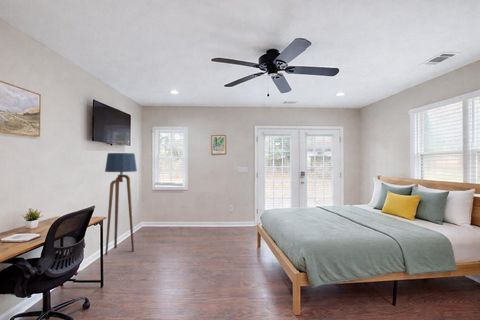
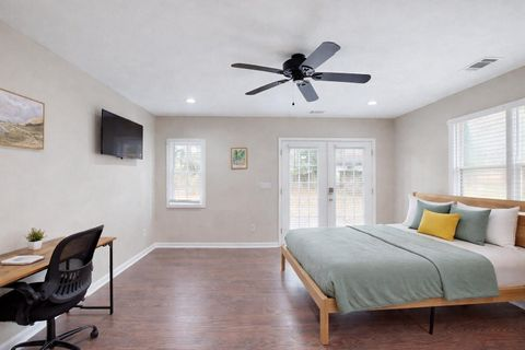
- floor lamp [104,152,138,256]
